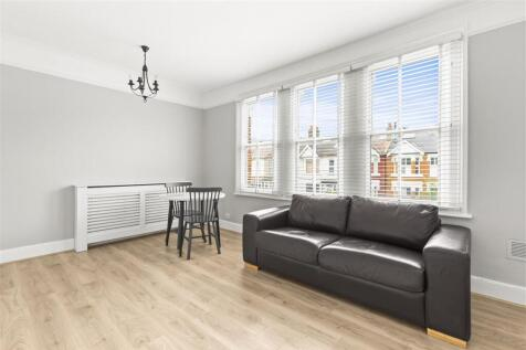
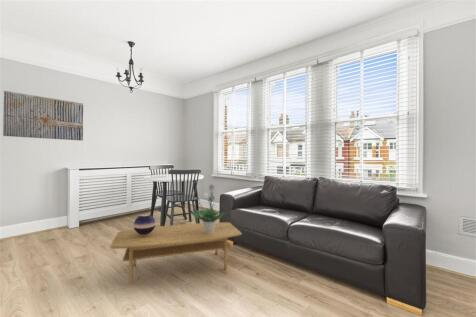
+ decorative sphere [133,213,156,235]
+ potted plant [190,183,228,233]
+ wall art [2,90,84,142]
+ coffee table [109,221,243,285]
